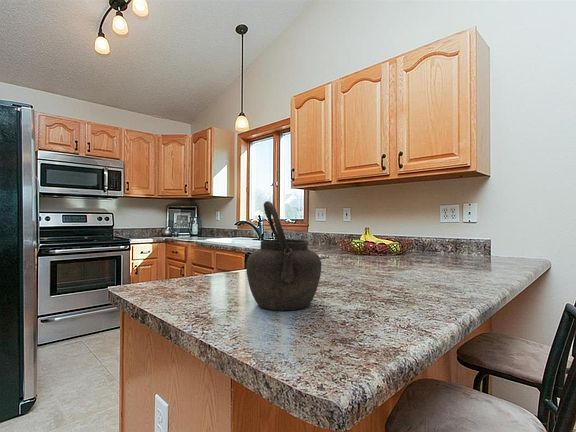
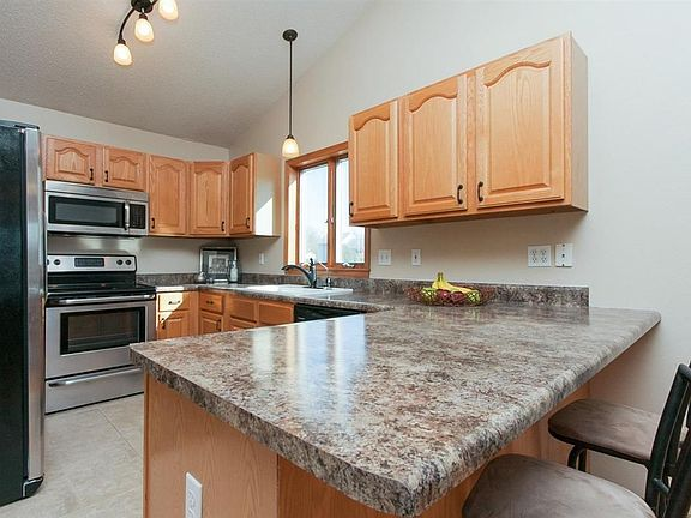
- kettle [245,200,323,312]
